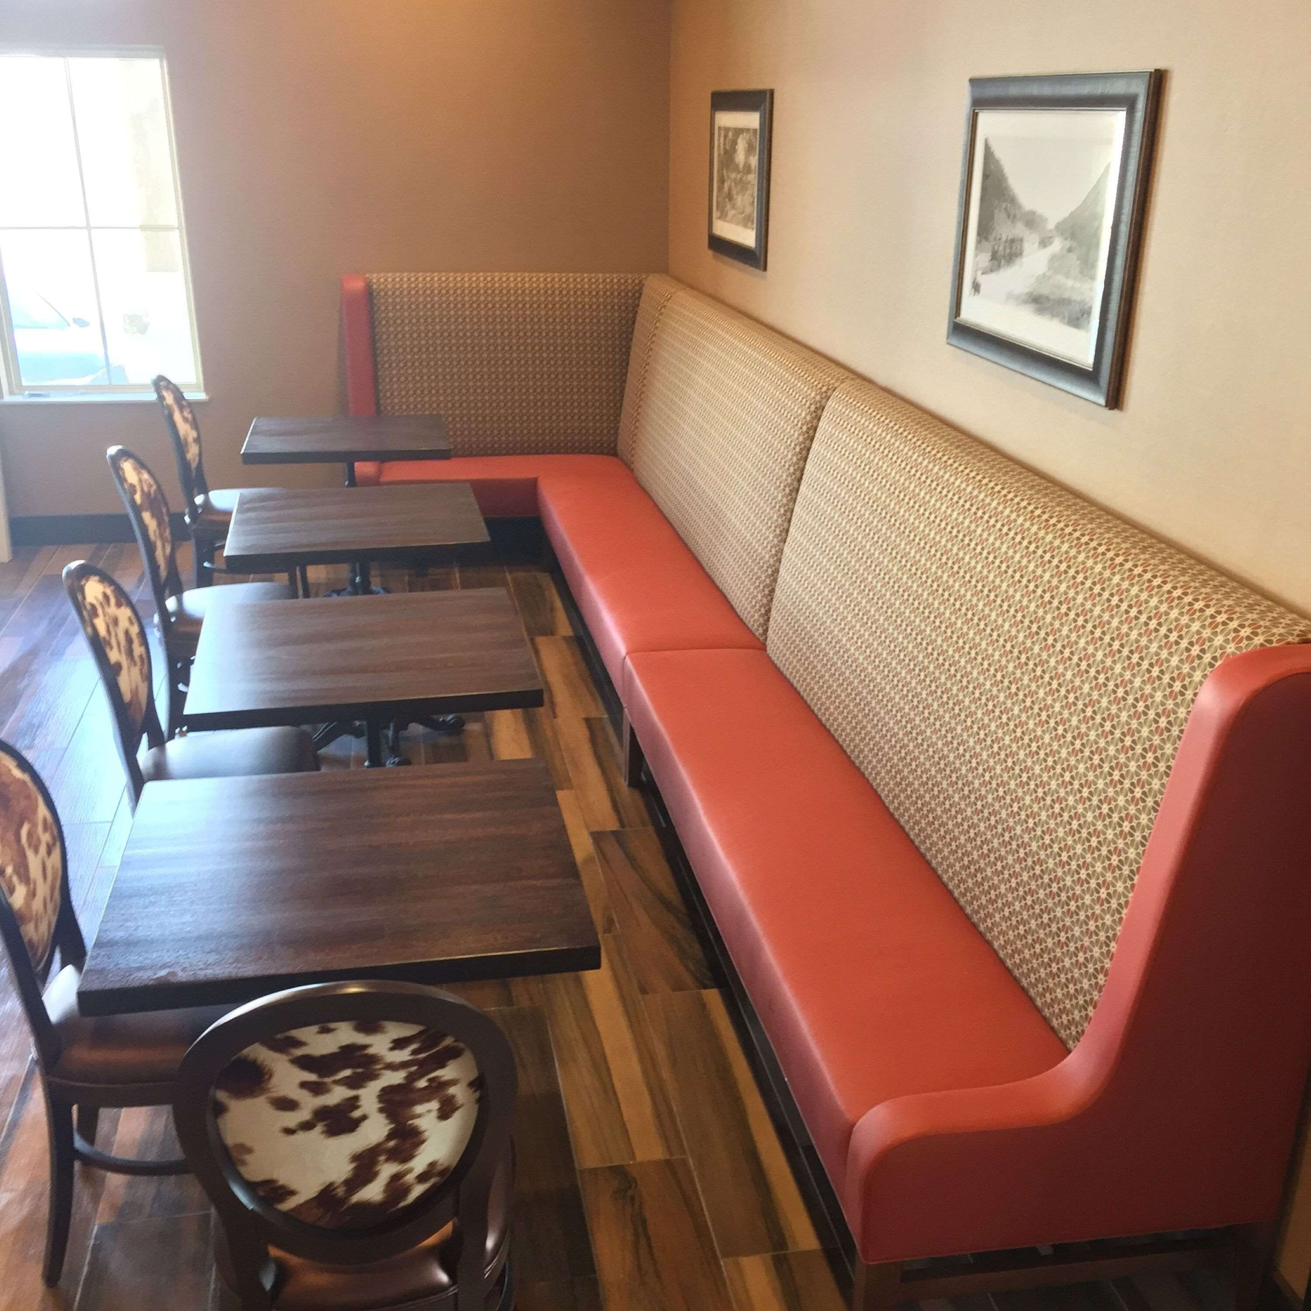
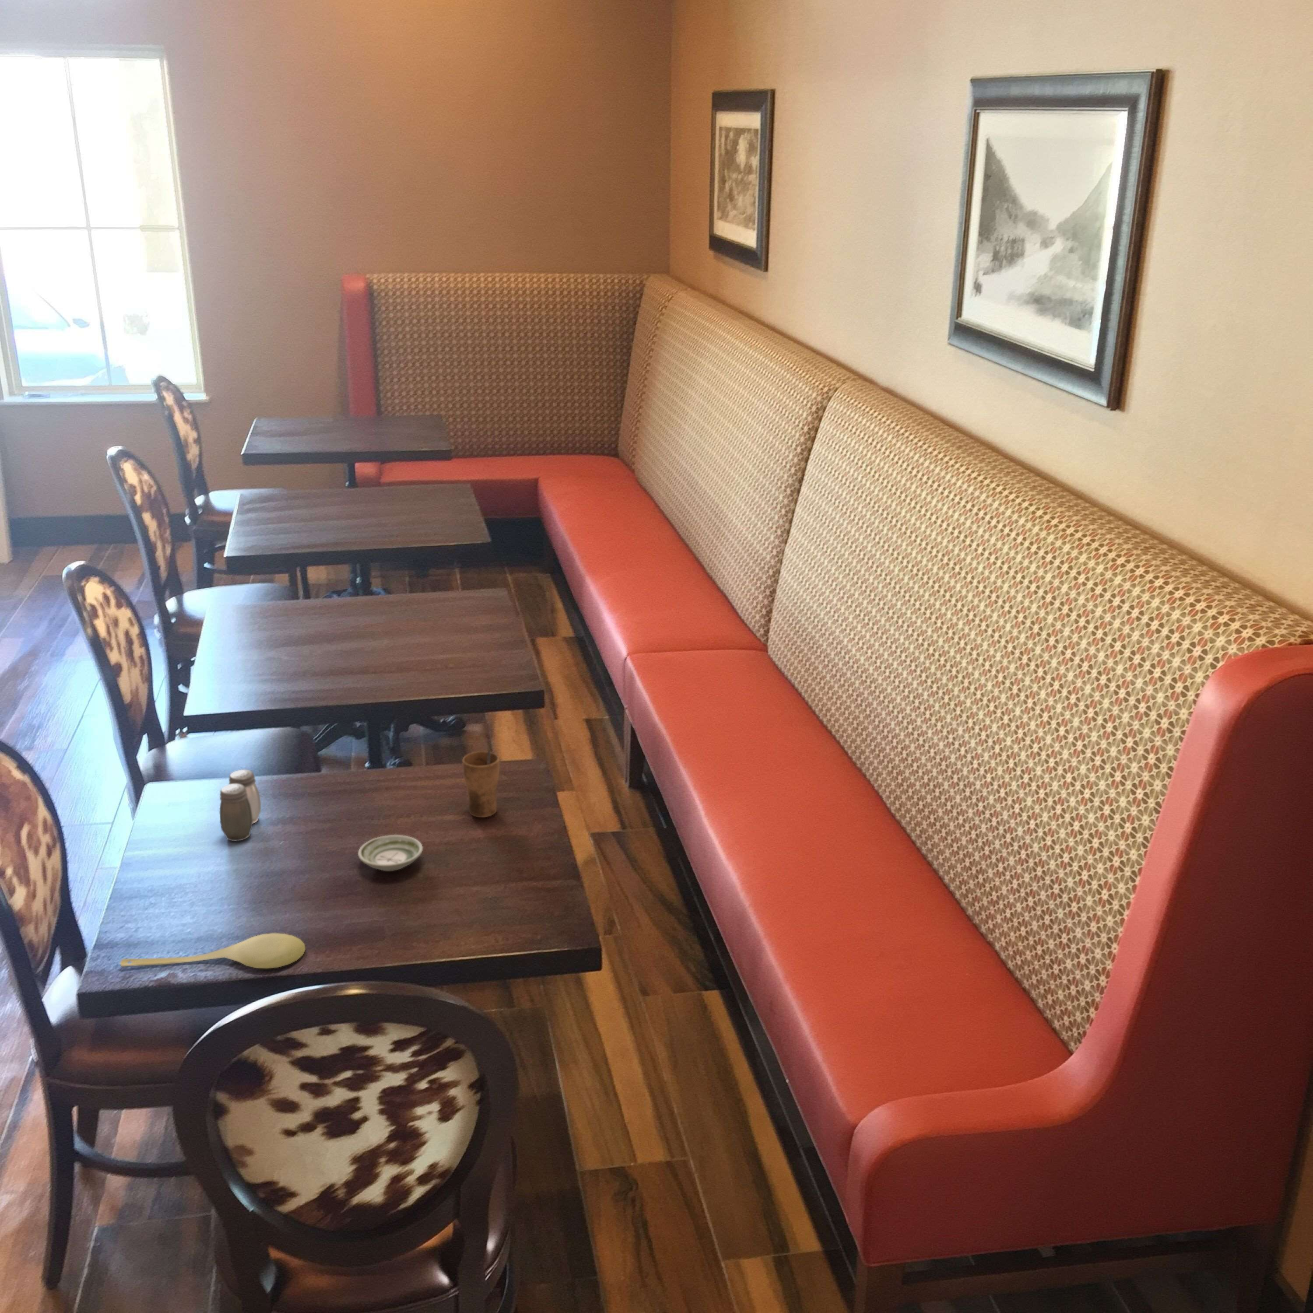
+ saucer [357,834,423,872]
+ spoon [119,933,305,969]
+ salt and pepper shaker [219,770,261,842]
+ cup [462,750,500,818]
